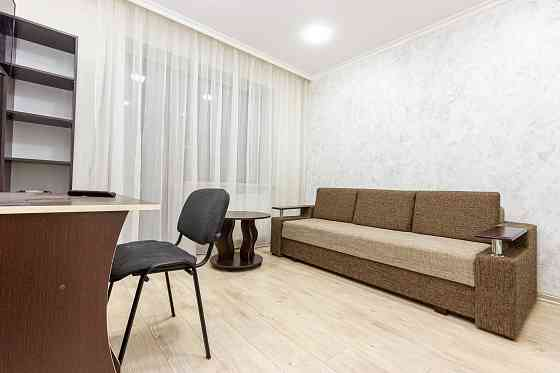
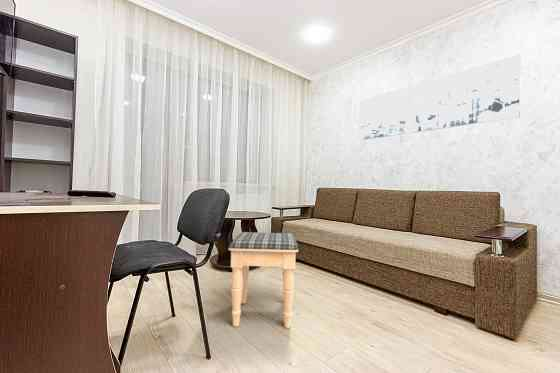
+ footstool [227,231,299,329]
+ wall art [357,53,522,142]
